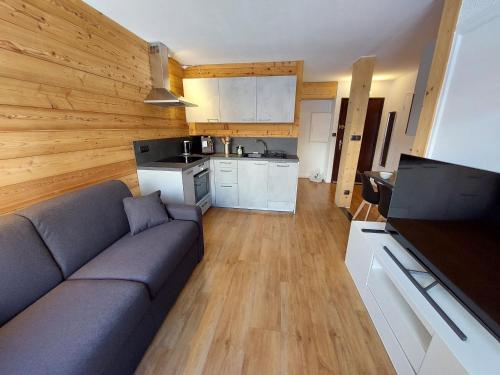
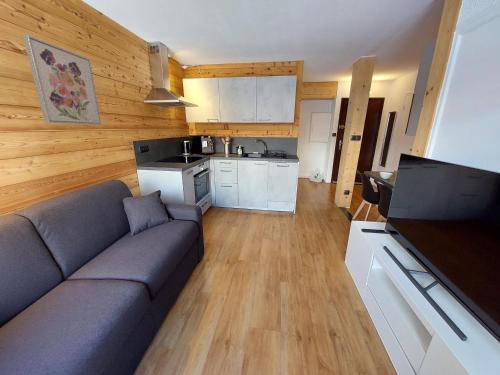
+ wall art [22,34,103,126]
